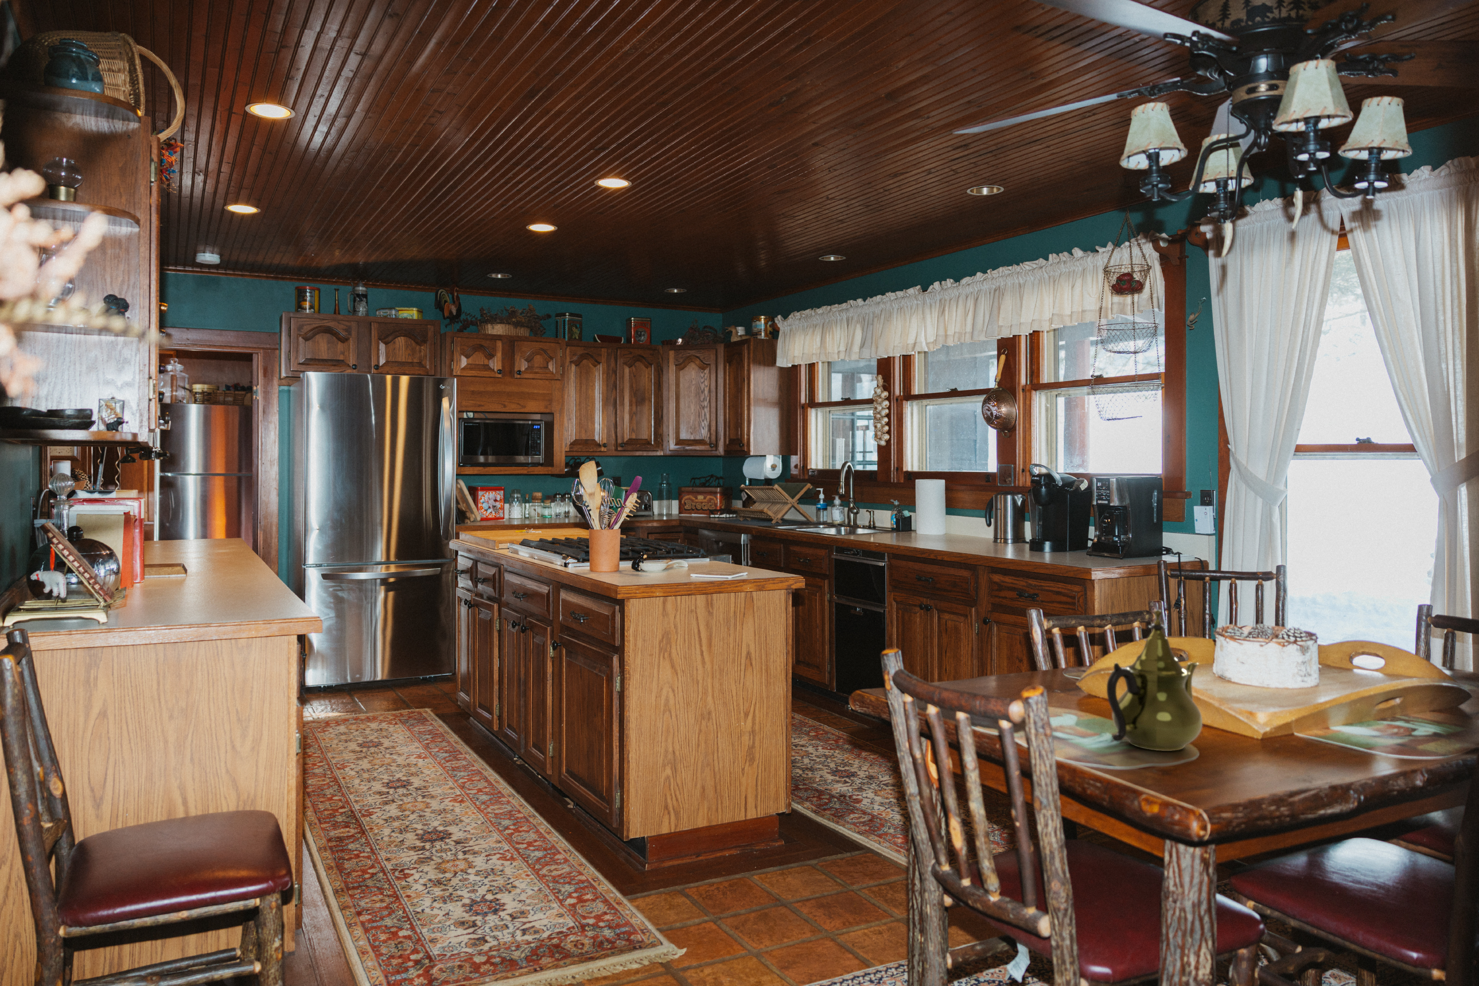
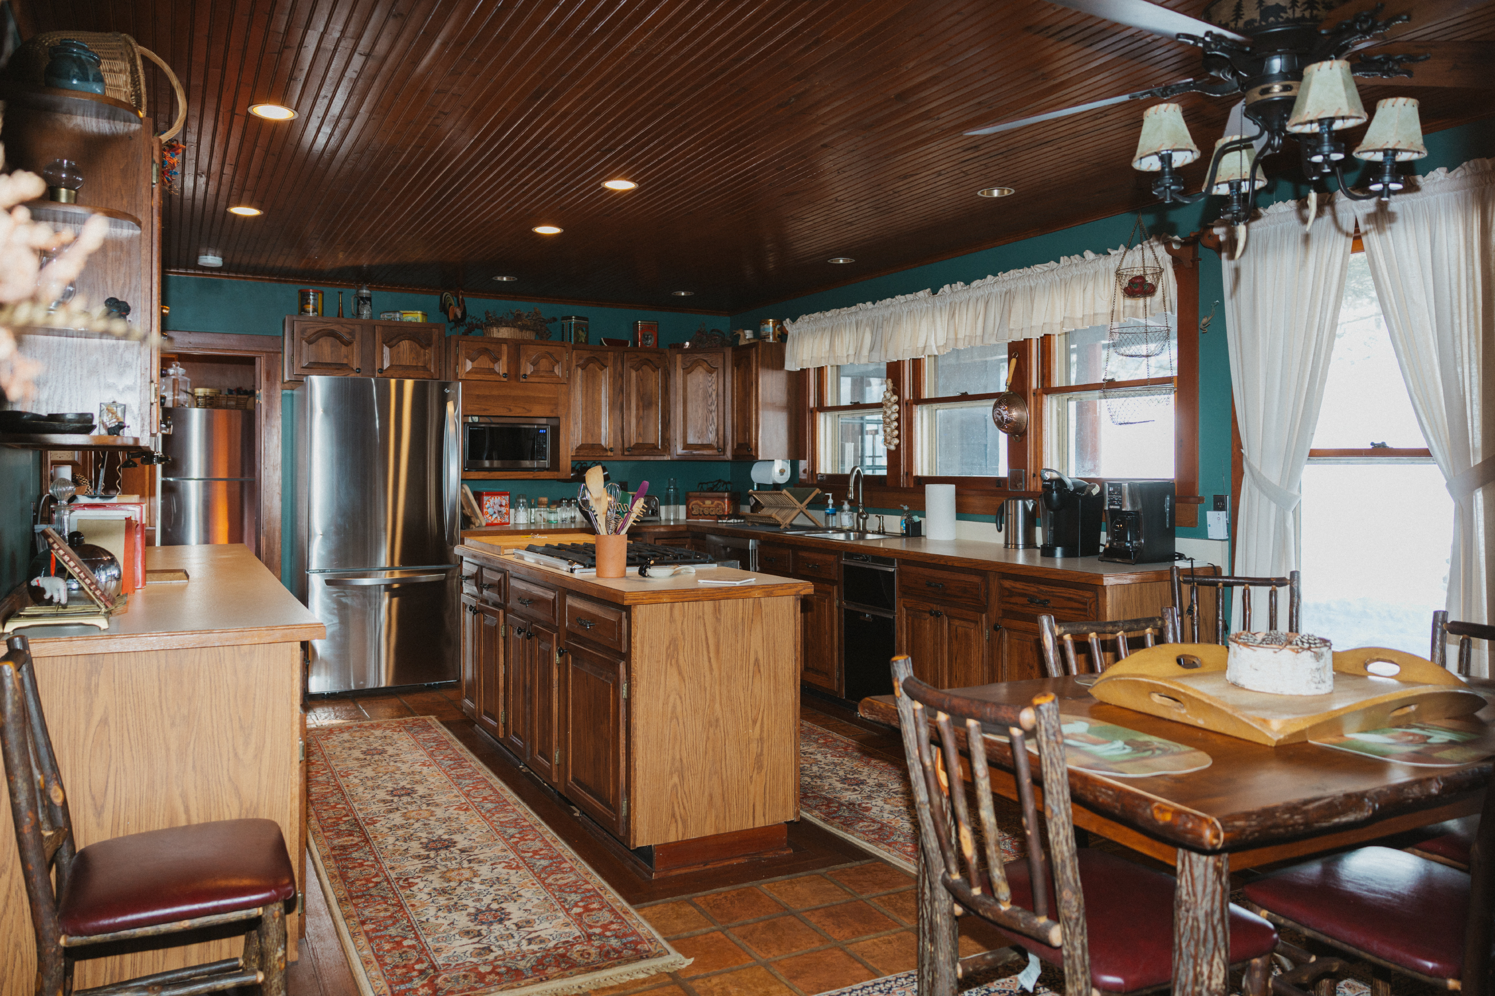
- teapot [1106,610,1203,752]
